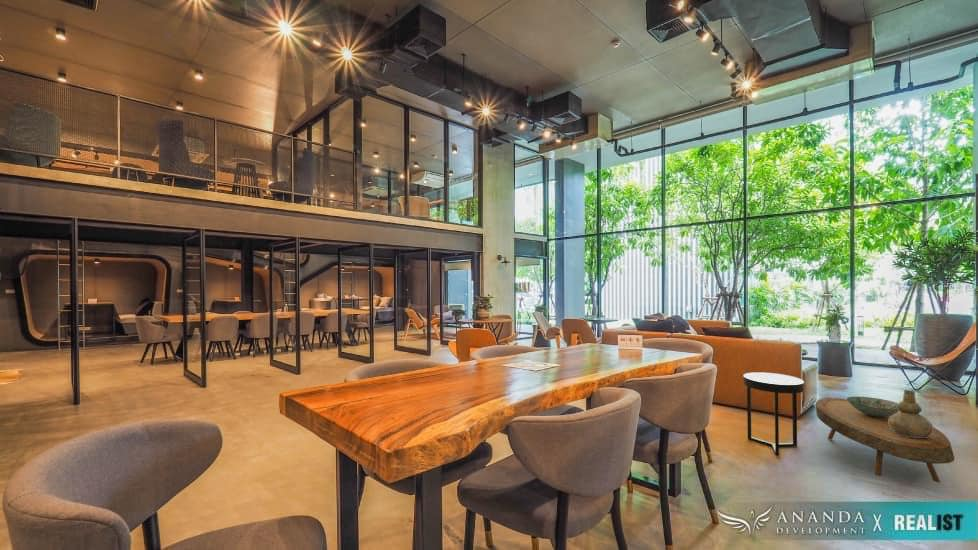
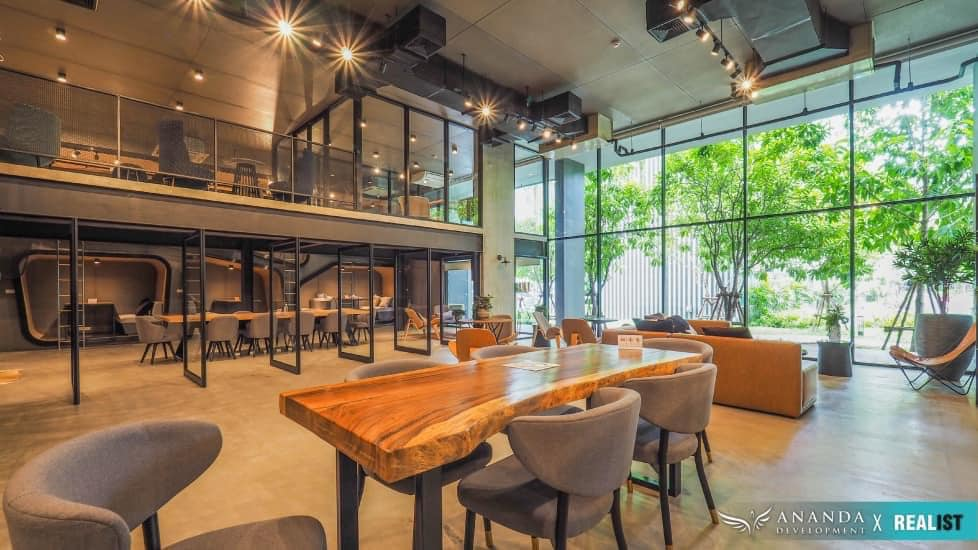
- coffee table [814,397,955,483]
- decorative bowl [846,396,900,417]
- vase [888,389,934,438]
- side table [742,371,805,457]
